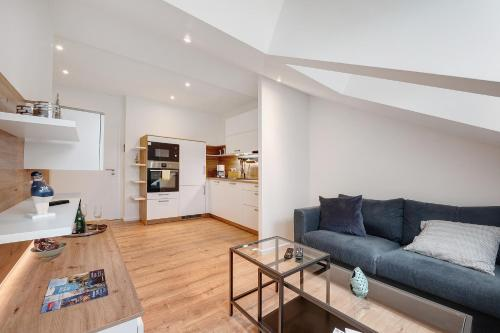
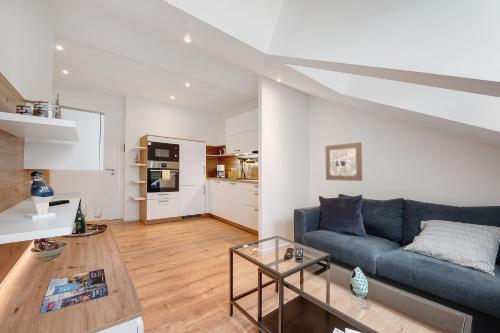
+ wall art [324,141,363,182]
